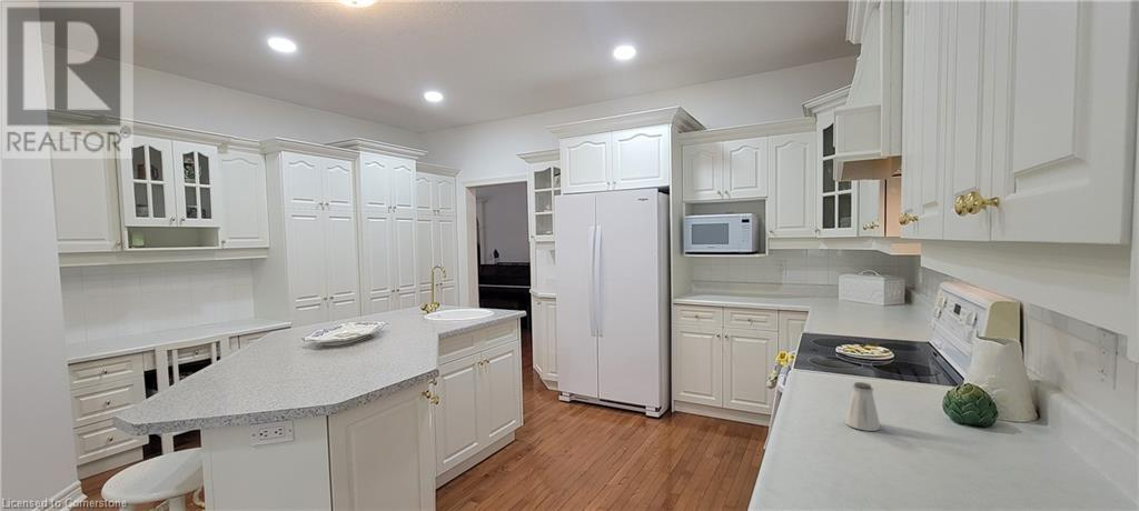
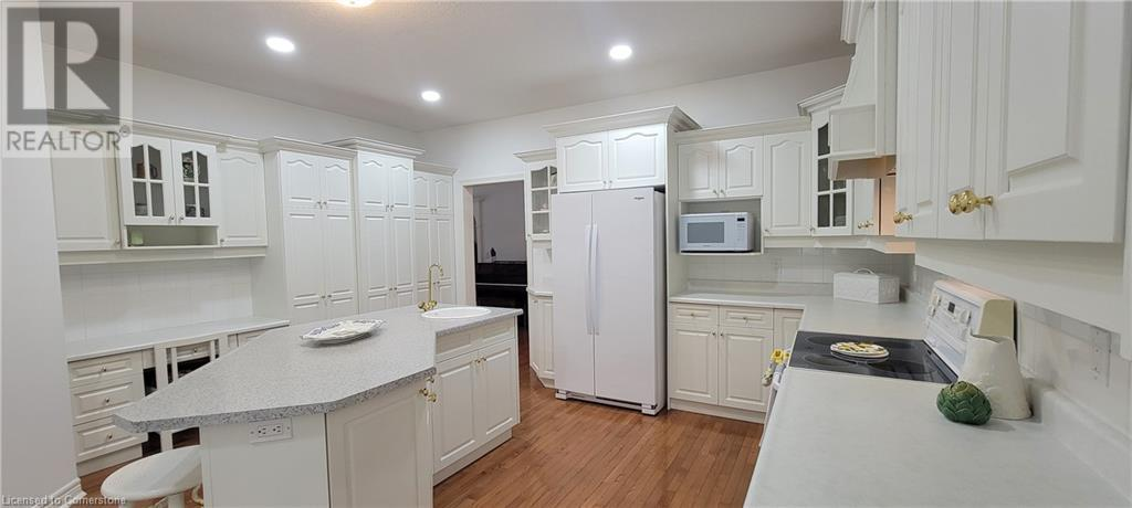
- saltshaker [844,381,881,432]
